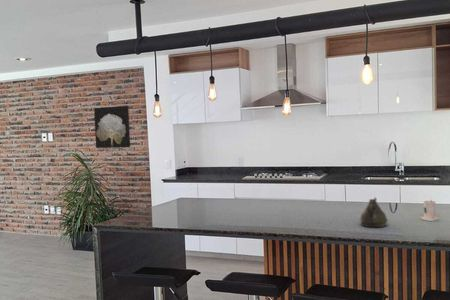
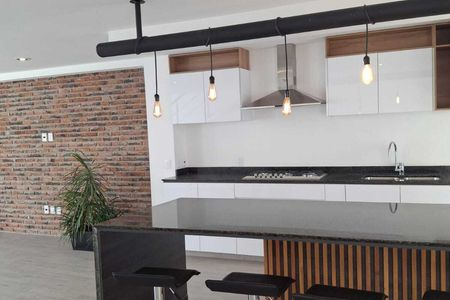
- candle [420,199,439,222]
- wall art [93,105,131,149]
- teapot [359,197,389,228]
